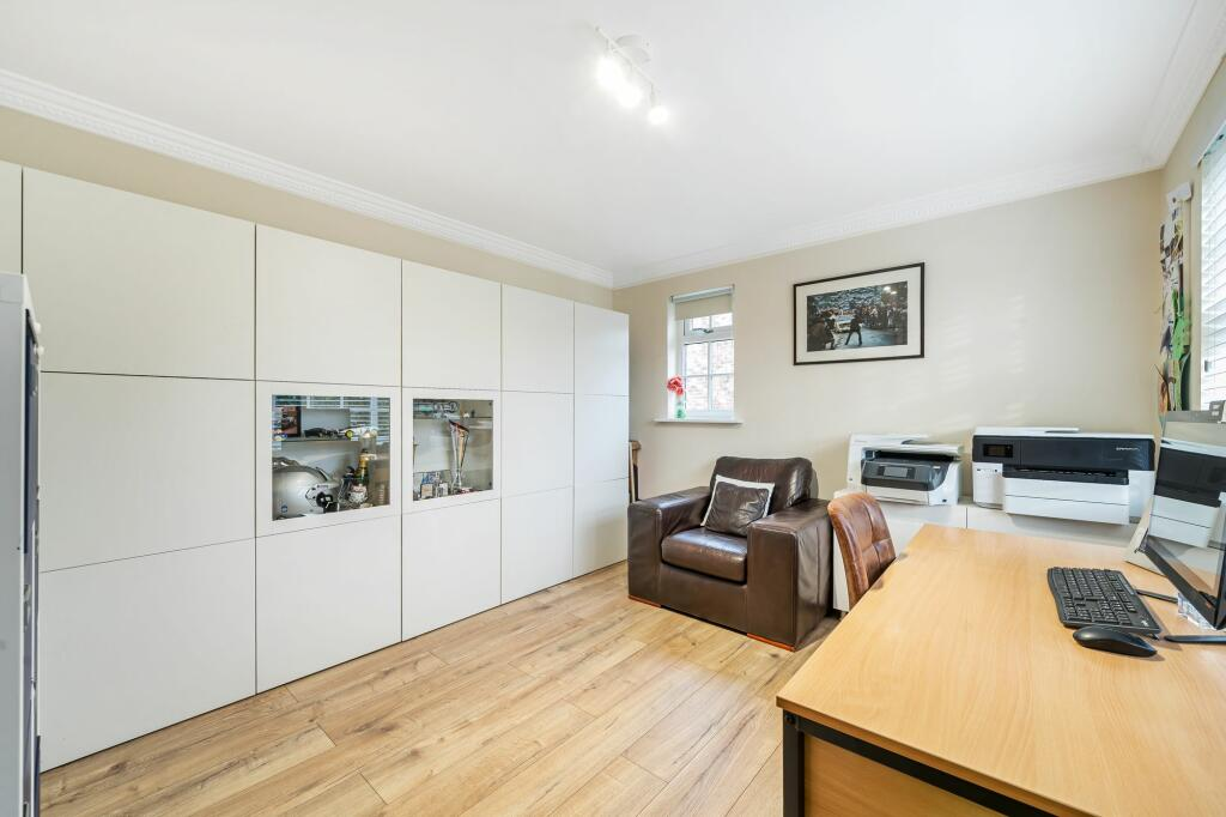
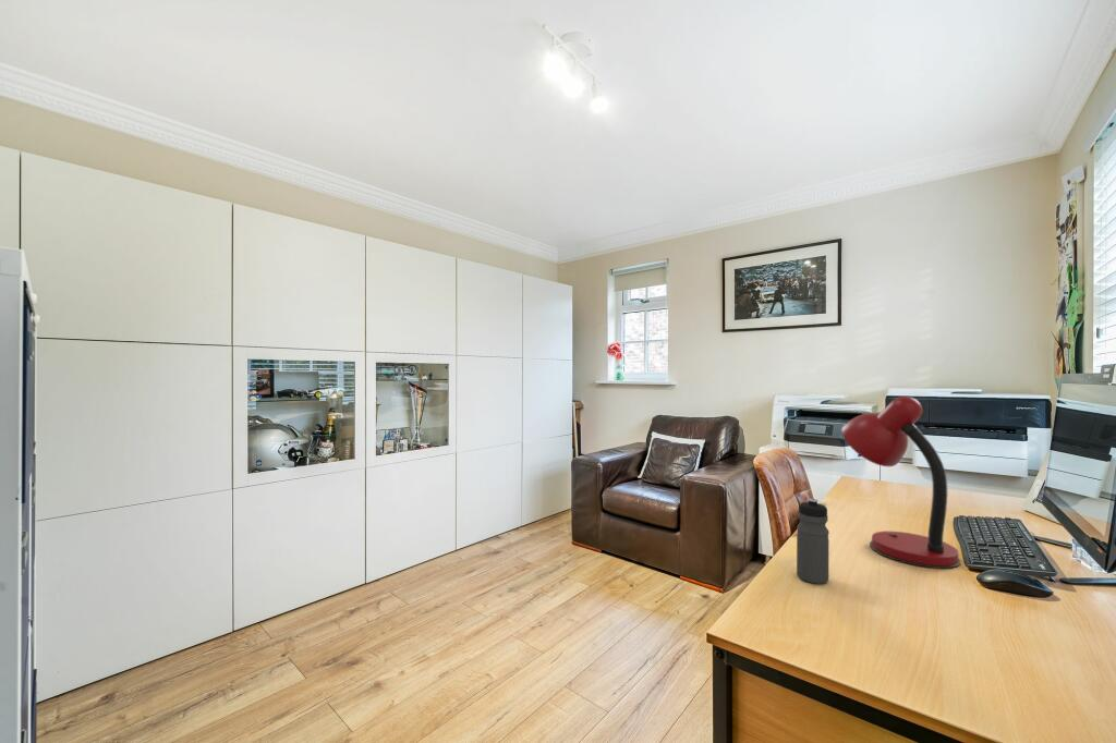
+ water bottle [796,498,830,585]
+ desk lamp [841,395,962,570]
